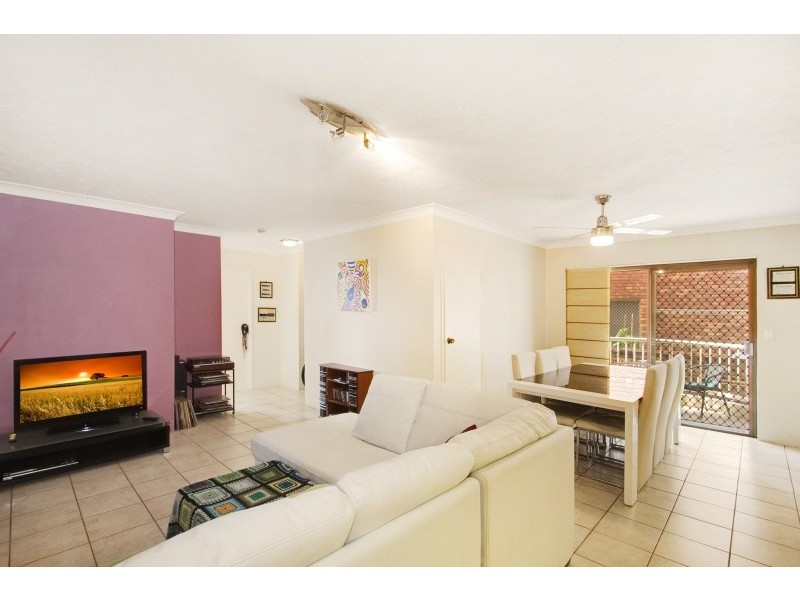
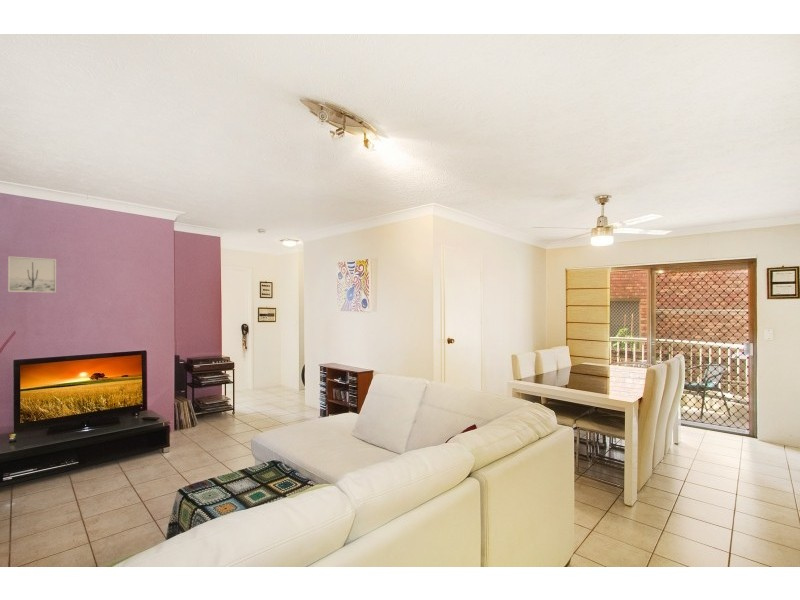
+ wall art [7,255,57,293]
